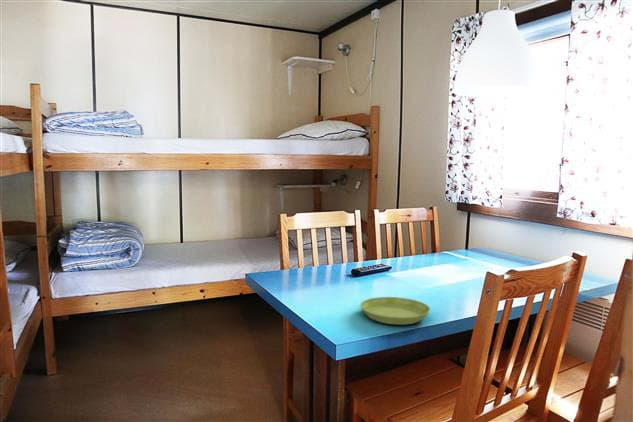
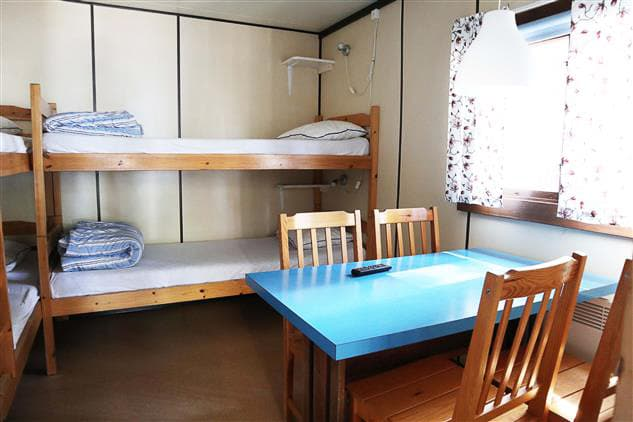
- saucer [359,296,431,326]
